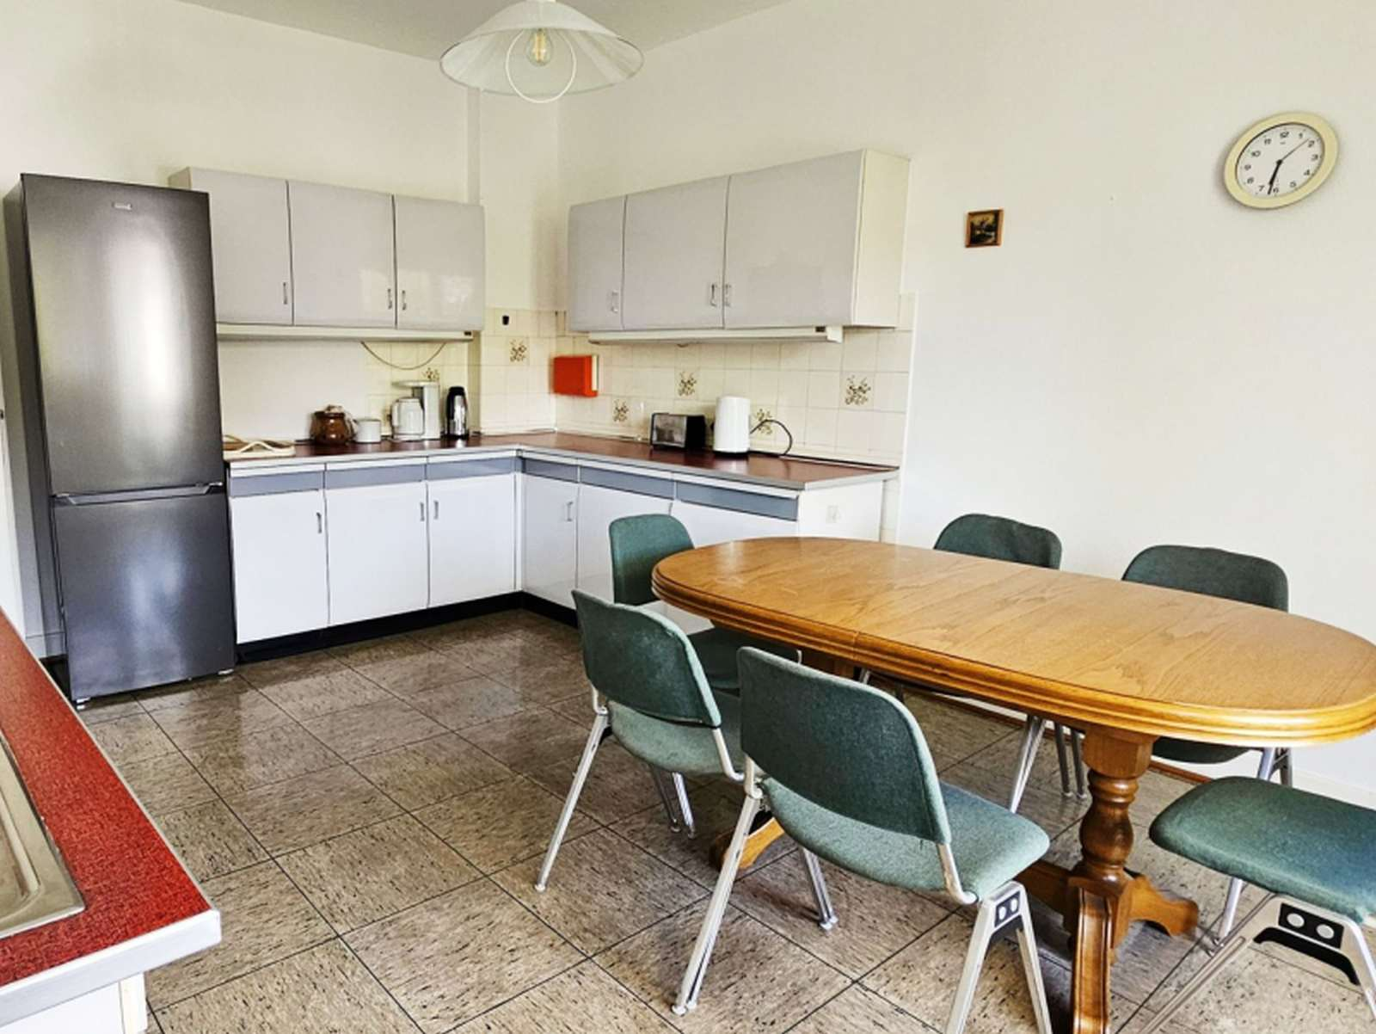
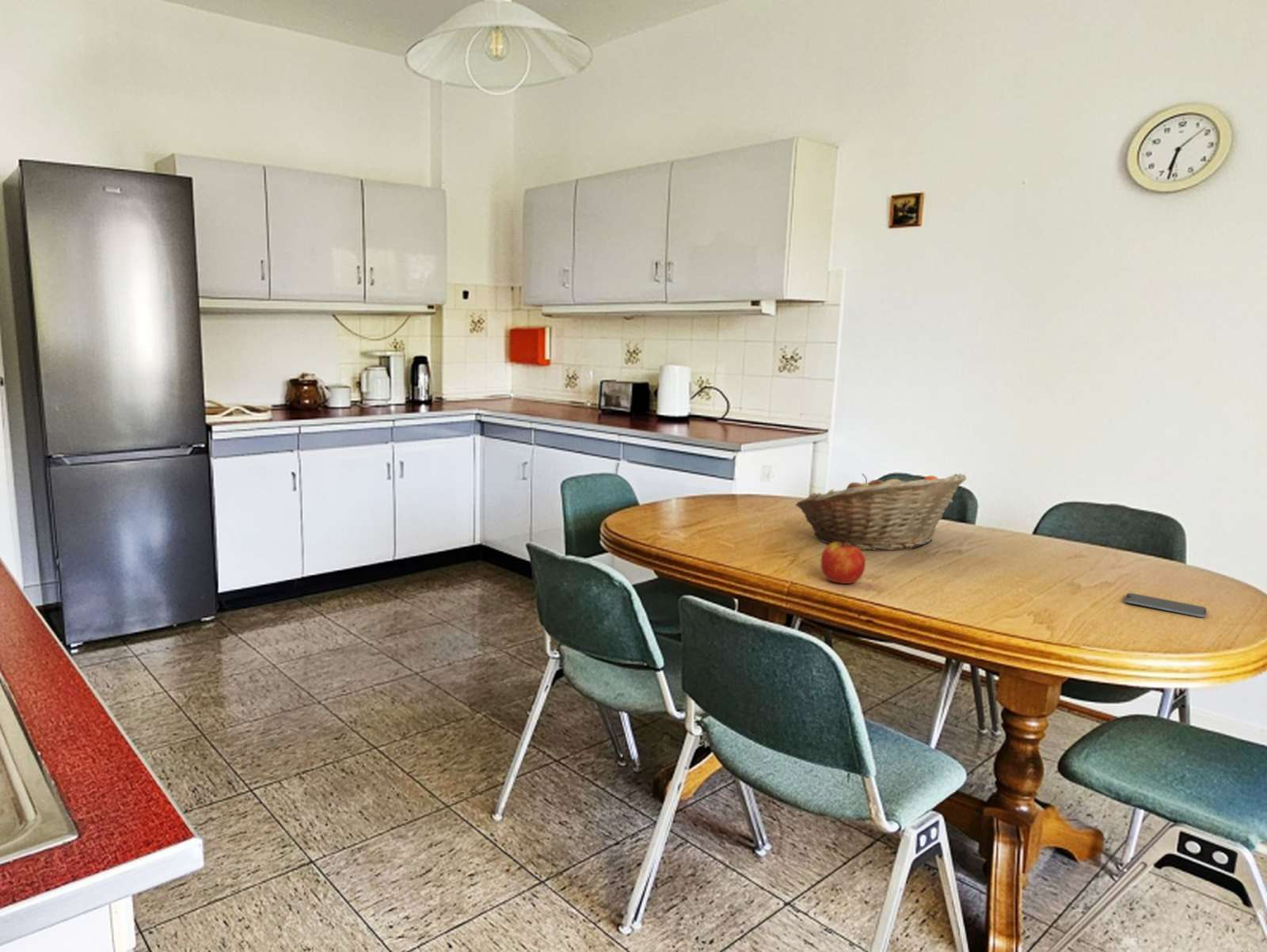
+ smartphone [1124,592,1207,618]
+ fruit basket [795,473,967,551]
+ apple [820,540,866,585]
